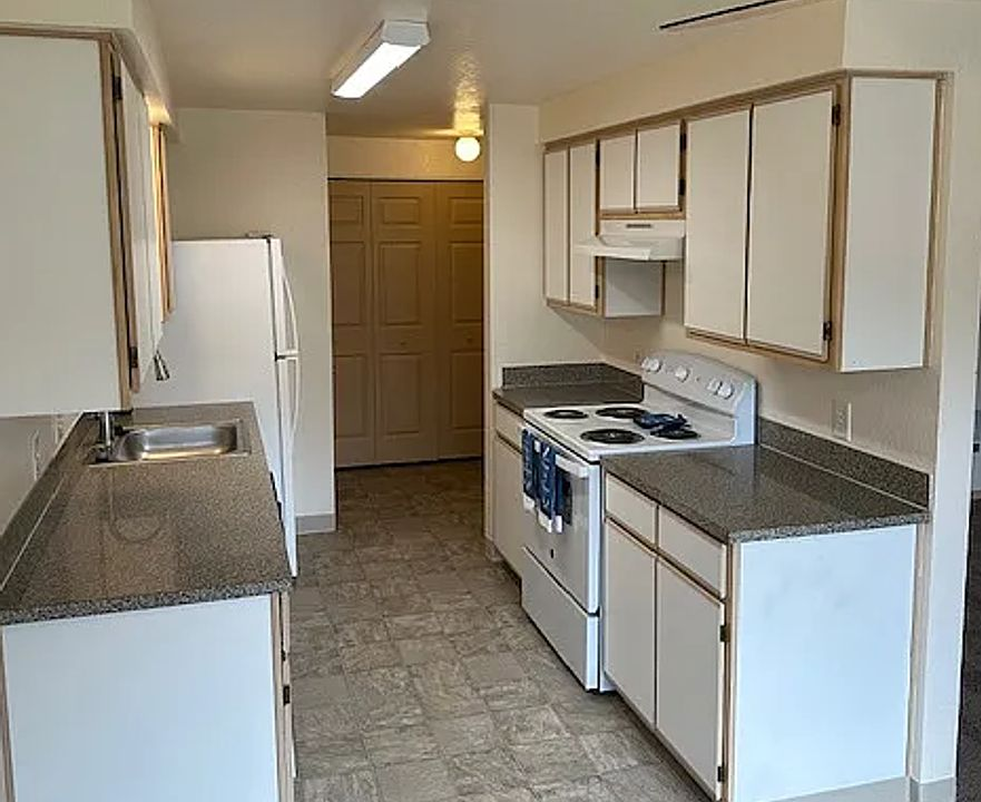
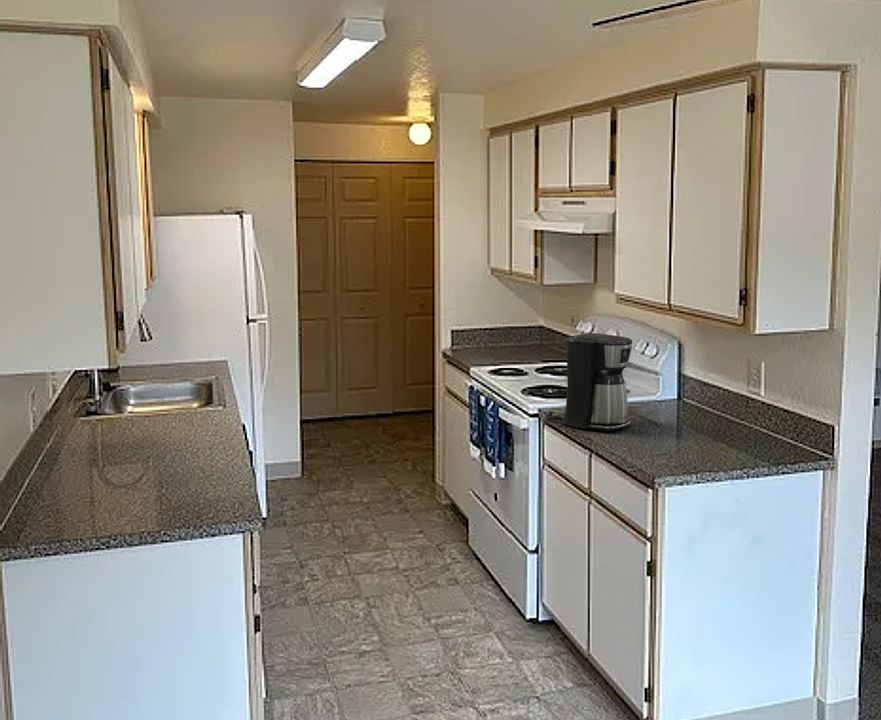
+ coffee maker [544,332,633,432]
